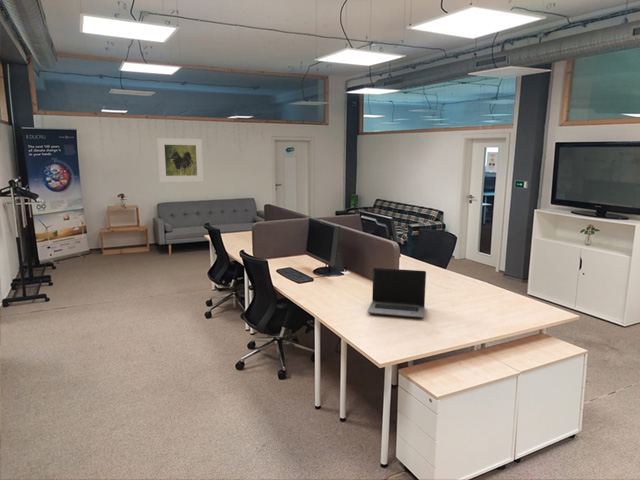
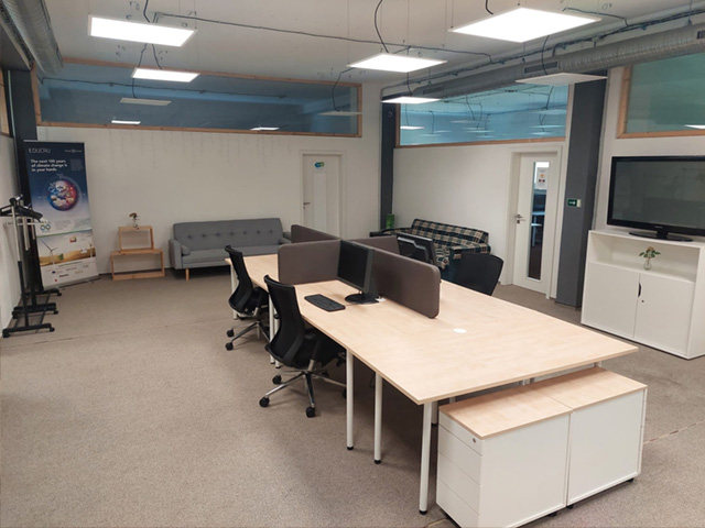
- laptop computer [366,267,427,319]
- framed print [156,137,204,183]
